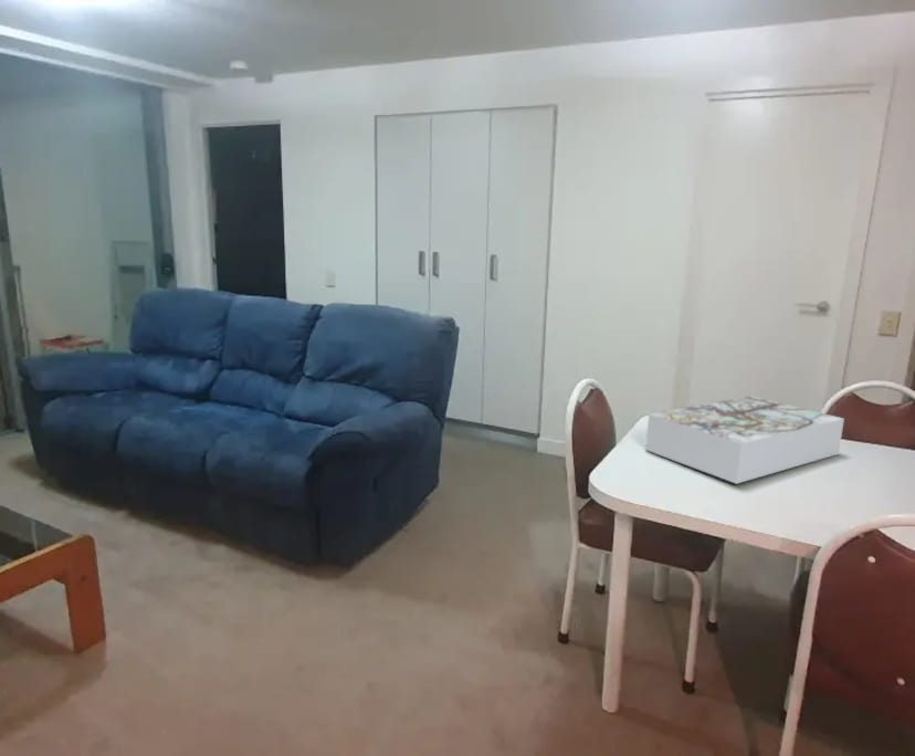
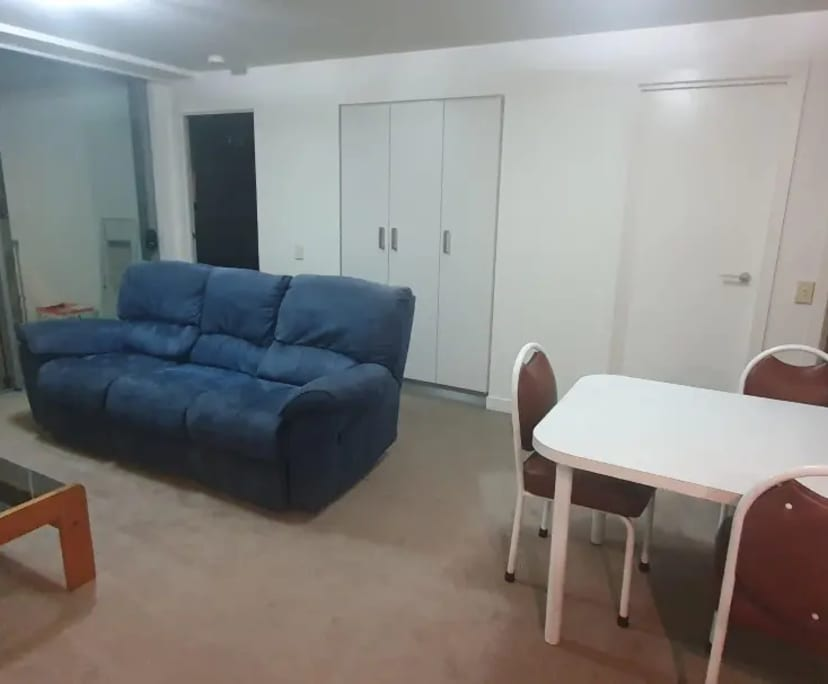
- board game [644,395,845,485]
